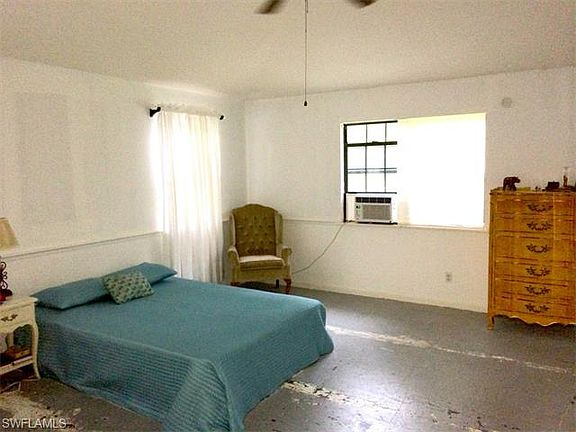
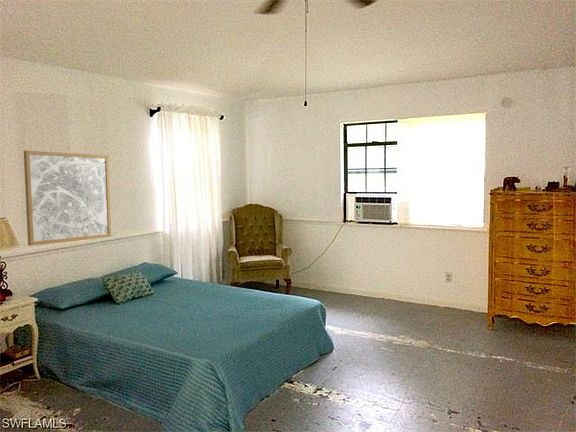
+ wall art [23,150,112,247]
